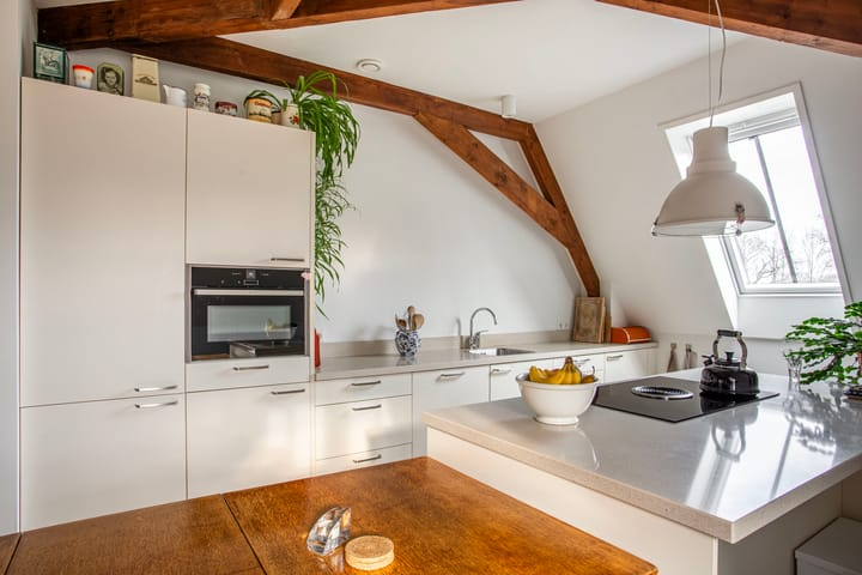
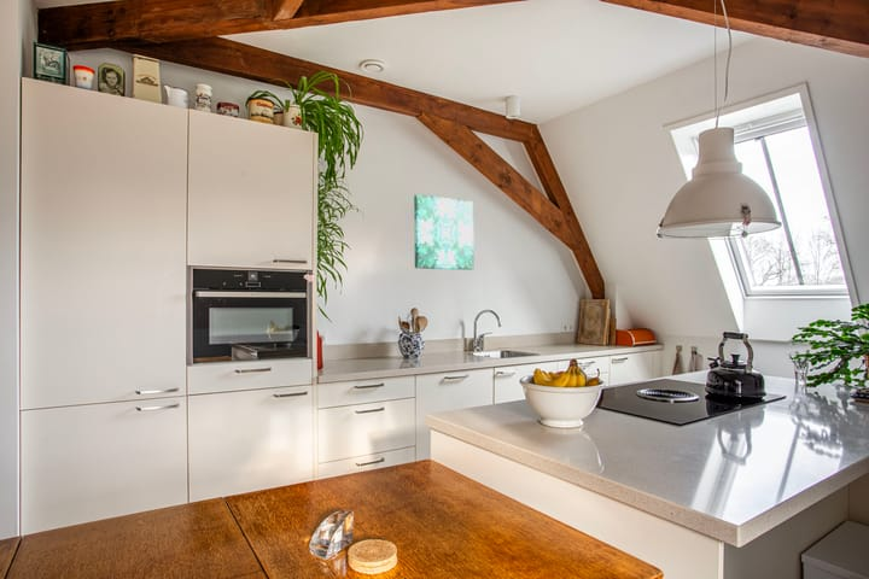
+ wall art [413,193,476,271]
